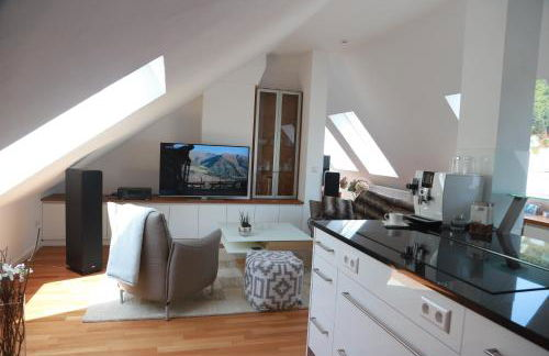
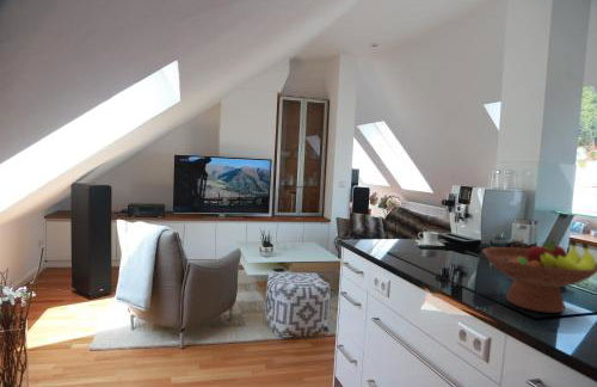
+ fruit bowl [481,239,597,314]
